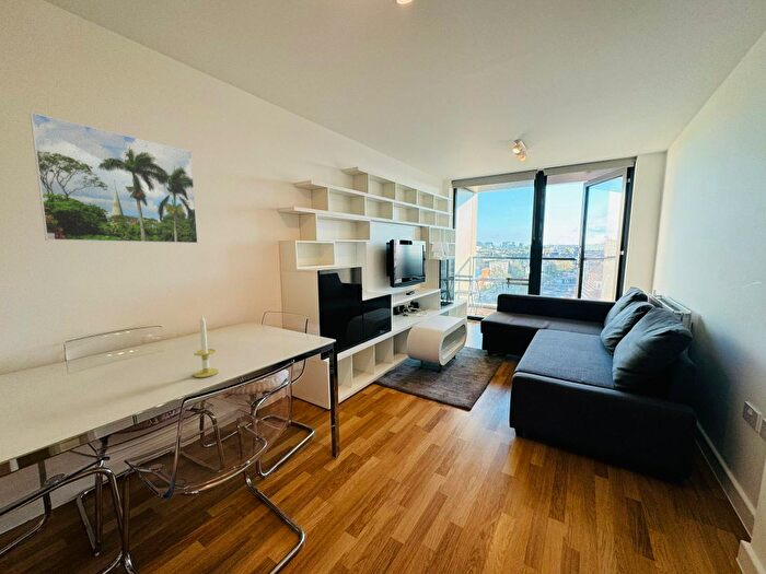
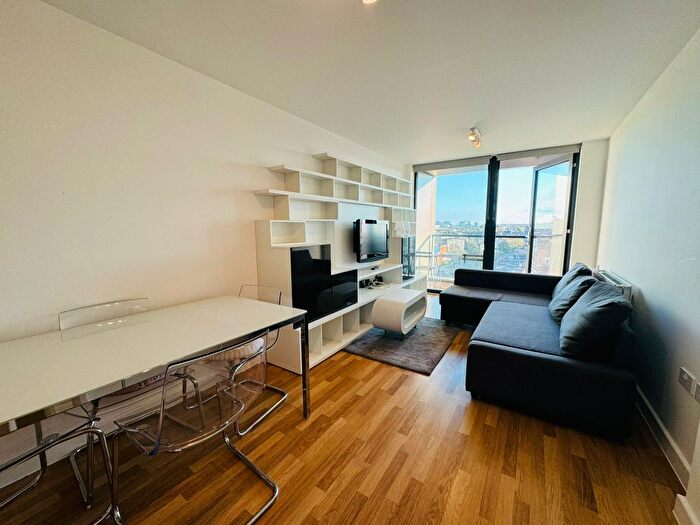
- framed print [28,112,199,244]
- candle [193,315,220,378]
